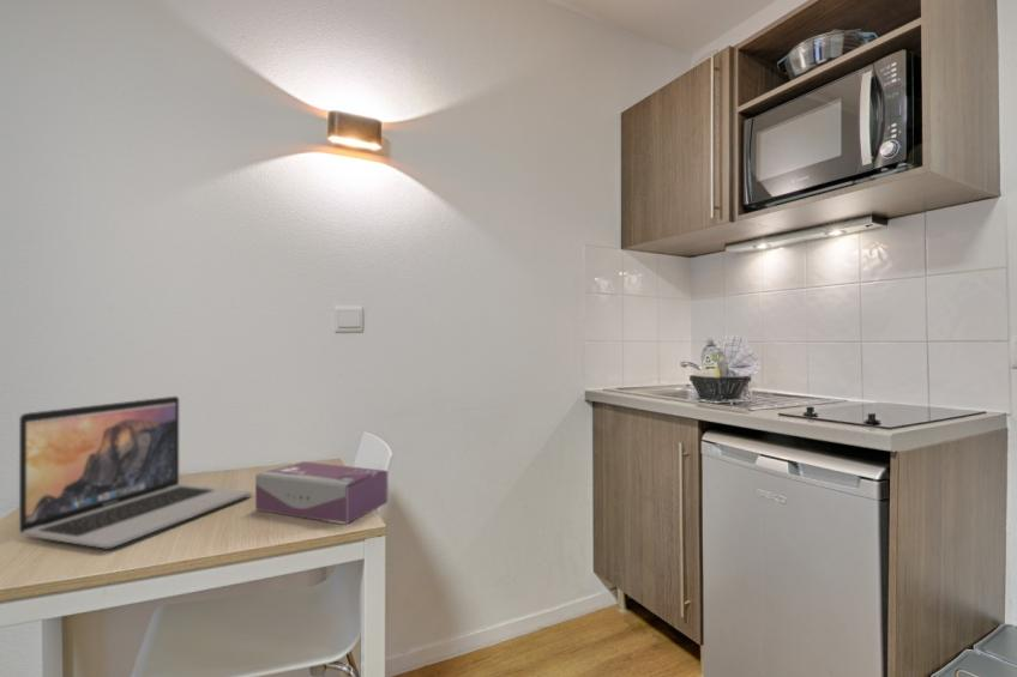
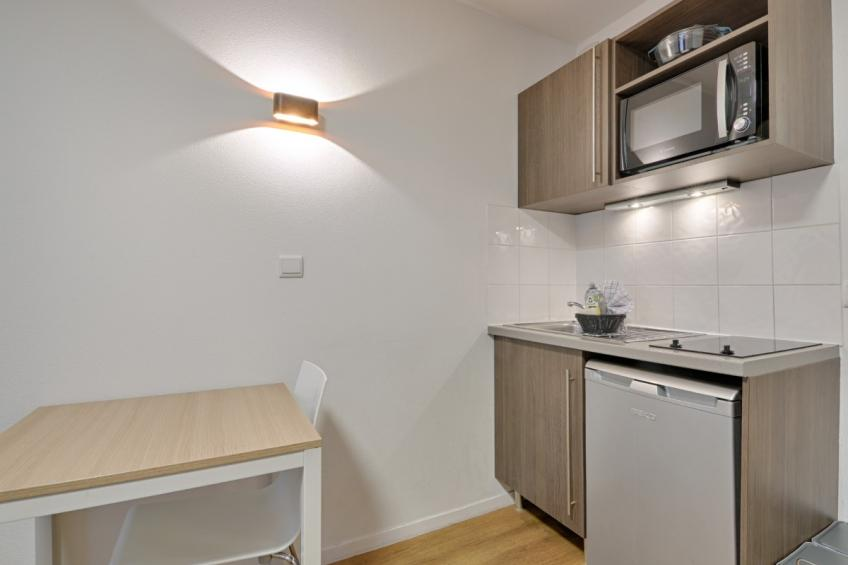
- tissue box [254,460,390,525]
- laptop [18,395,253,549]
